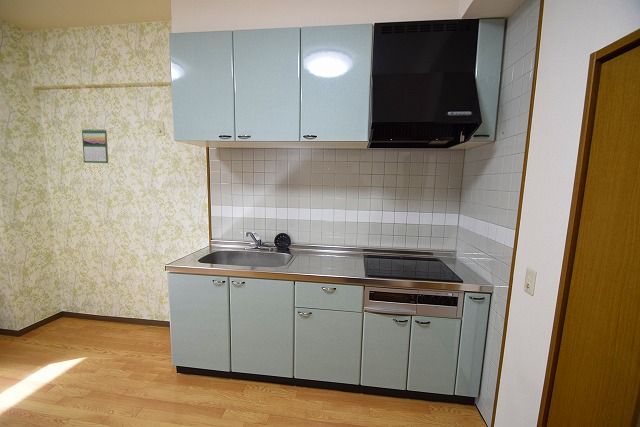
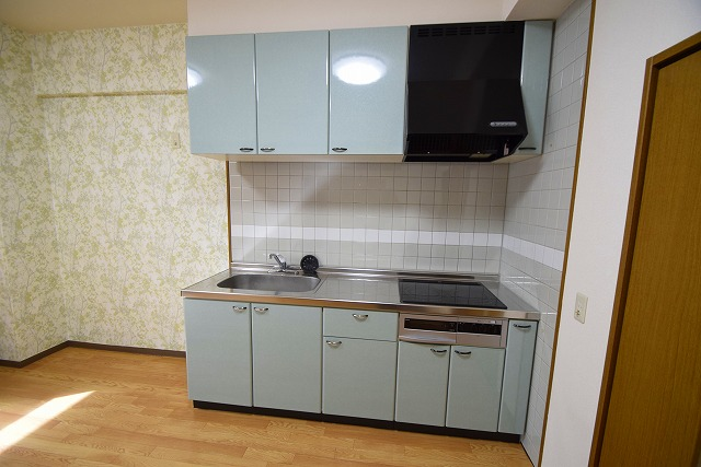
- calendar [81,128,109,164]
